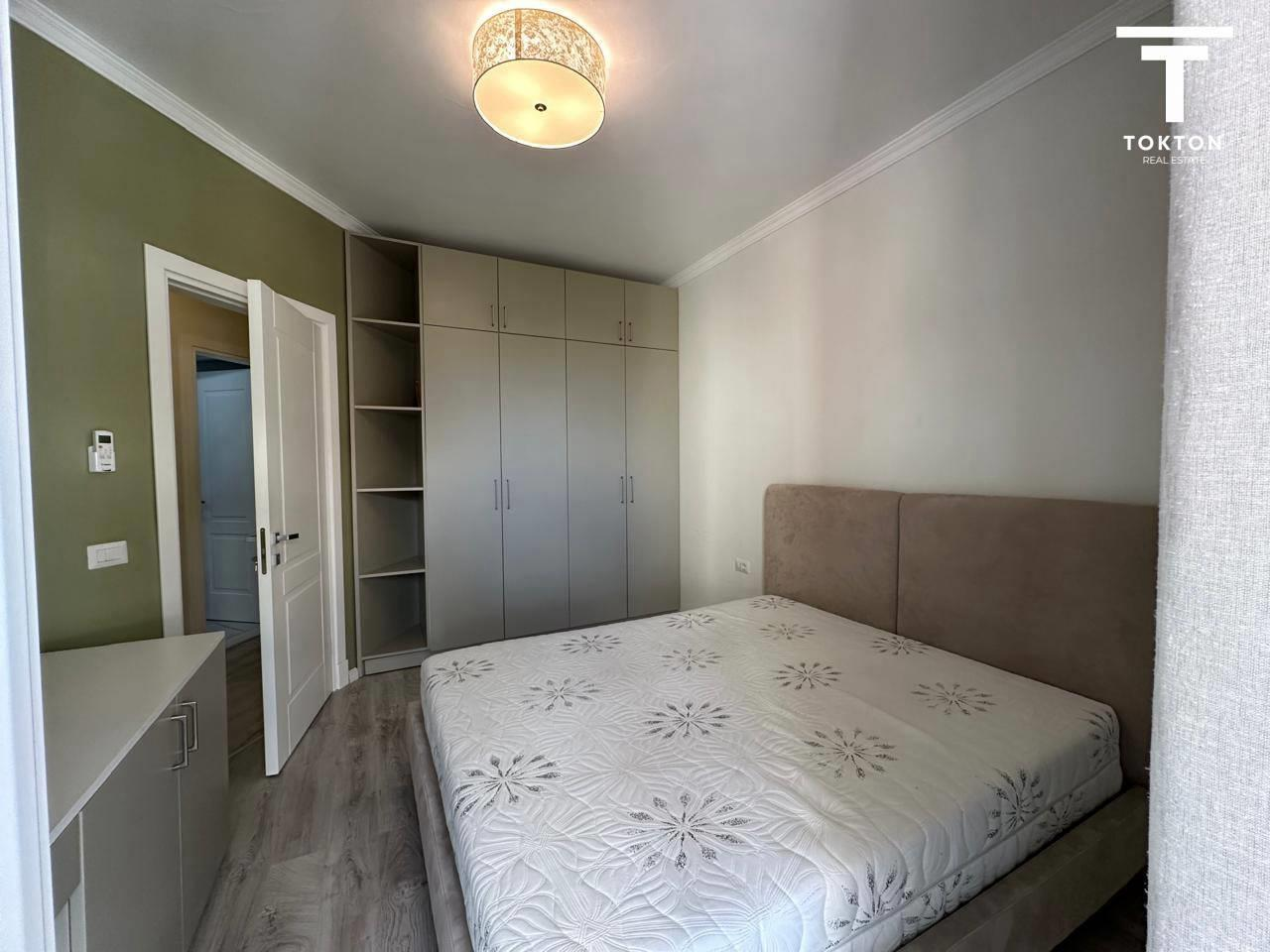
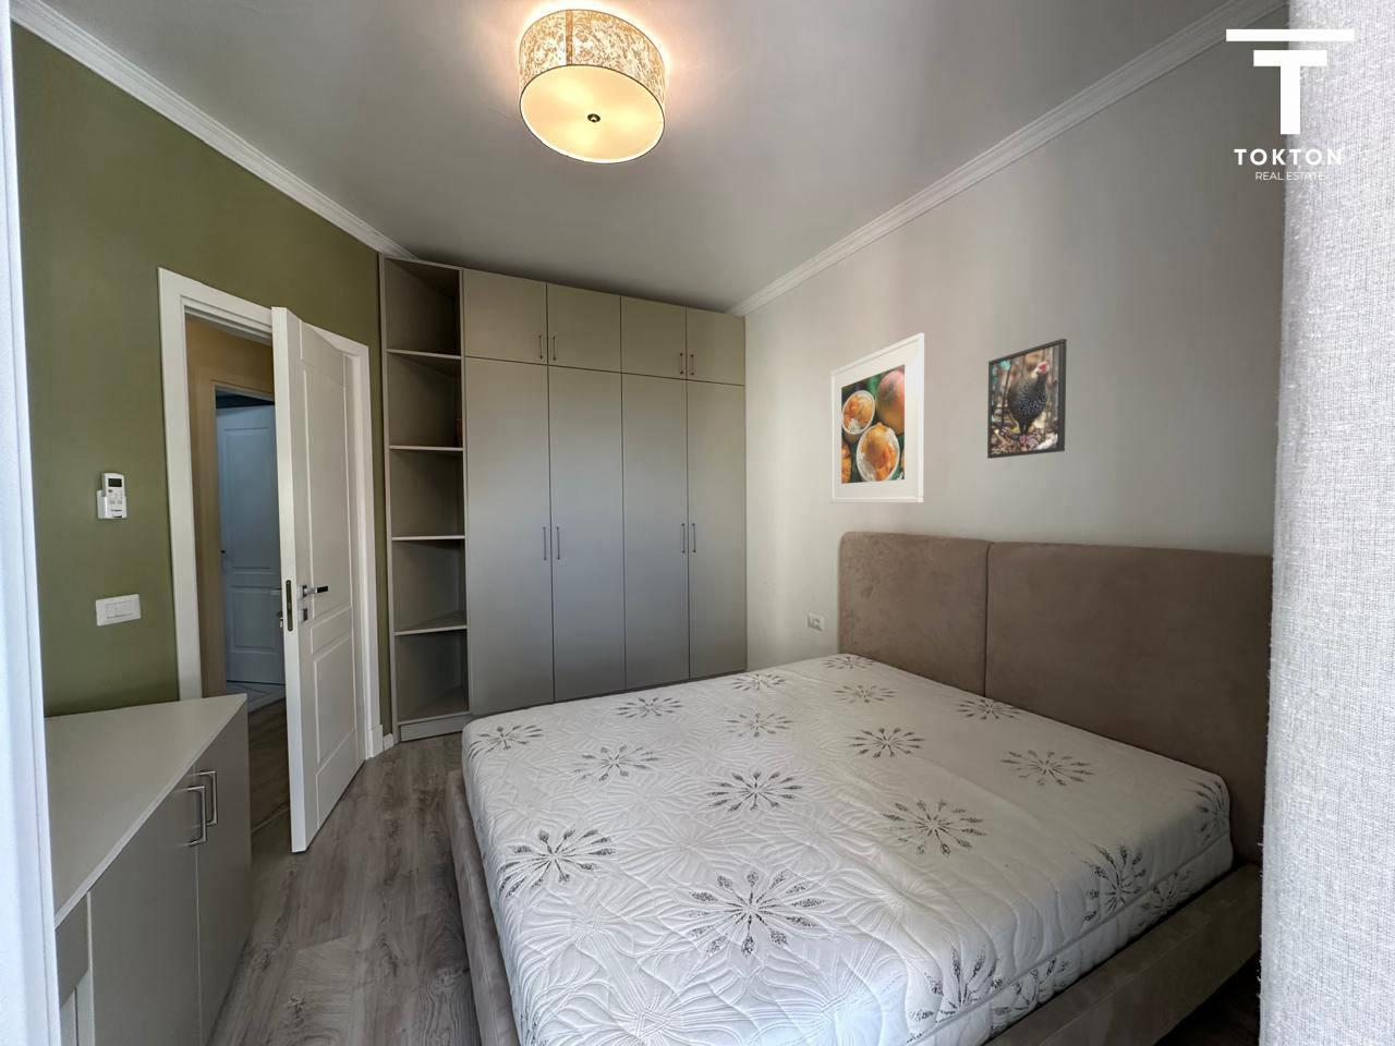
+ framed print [986,337,1068,459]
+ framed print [829,332,925,504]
